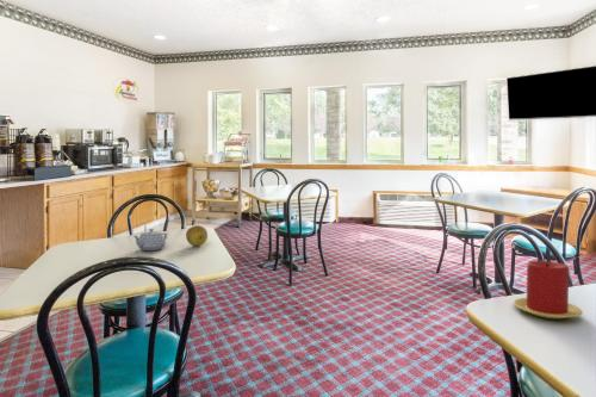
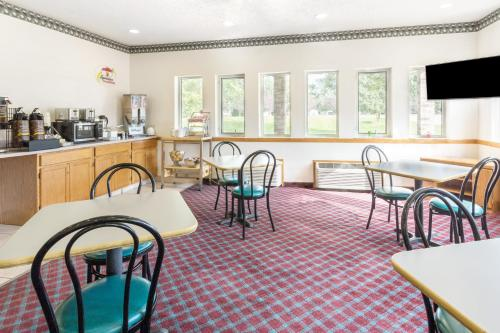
- teapot [132,228,168,252]
- candle [513,260,584,320]
- fruit [185,224,209,248]
